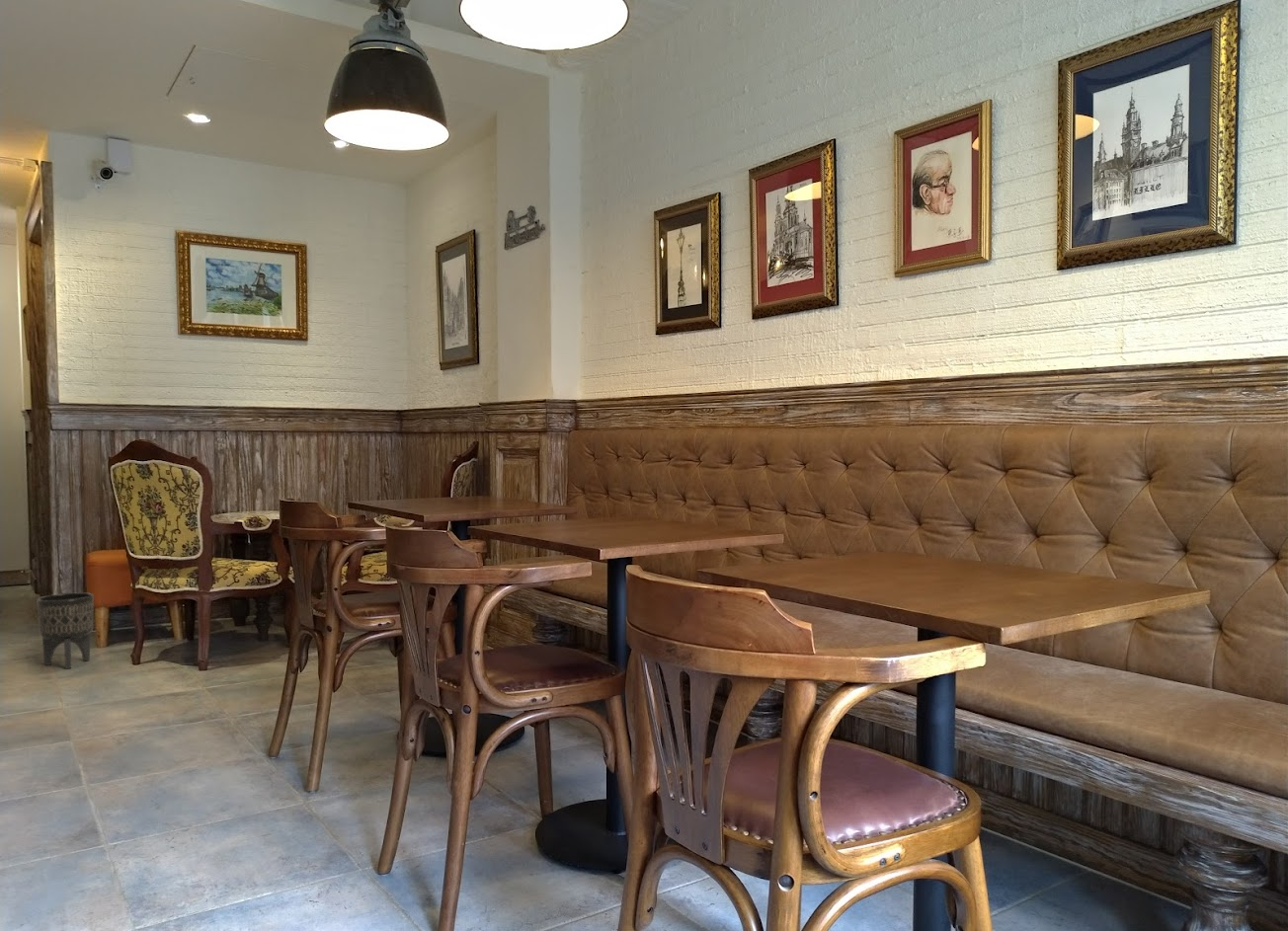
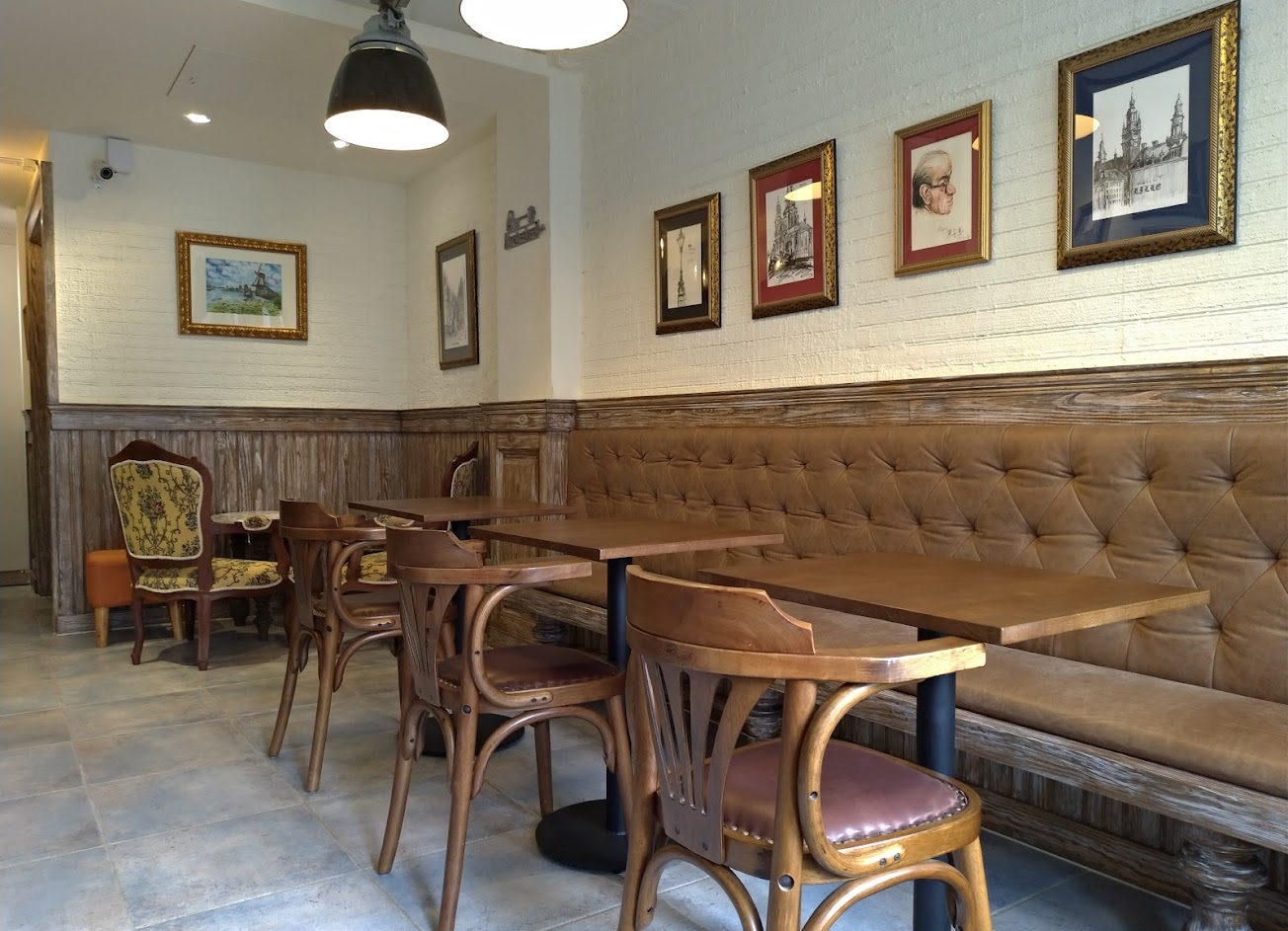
- planter [36,591,95,670]
